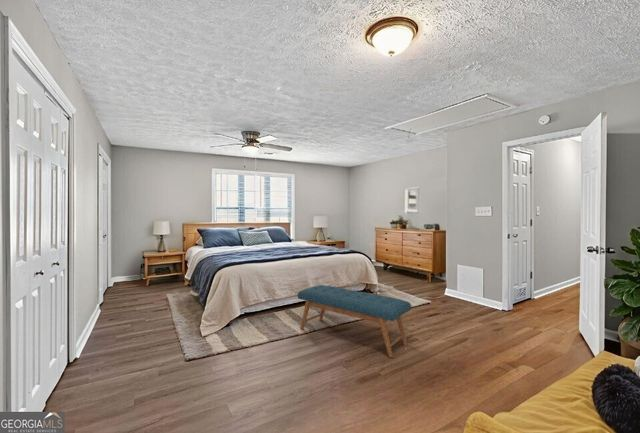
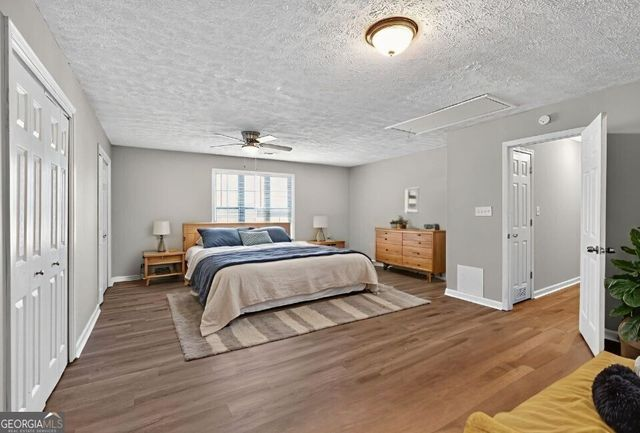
- bench [297,284,412,359]
